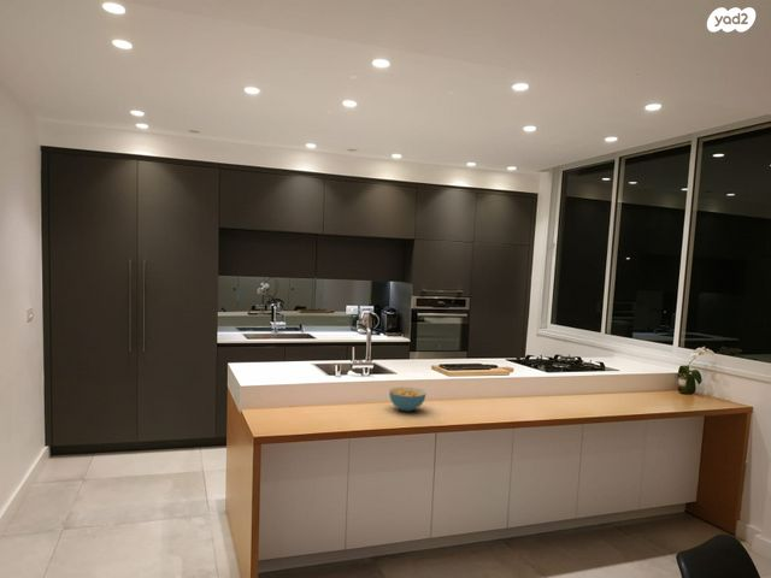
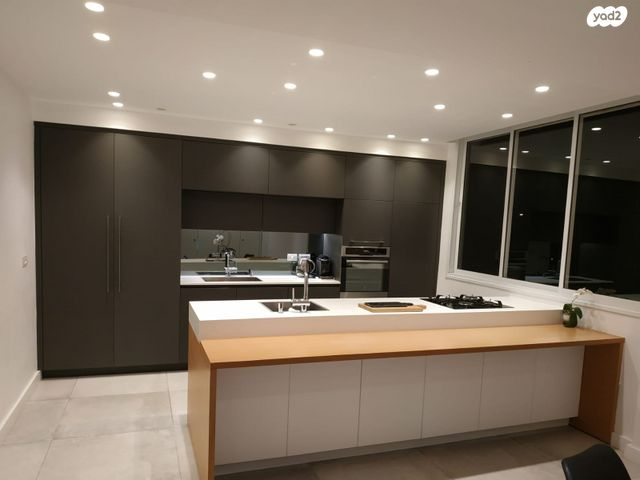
- cereal bowl [388,387,426,413]
